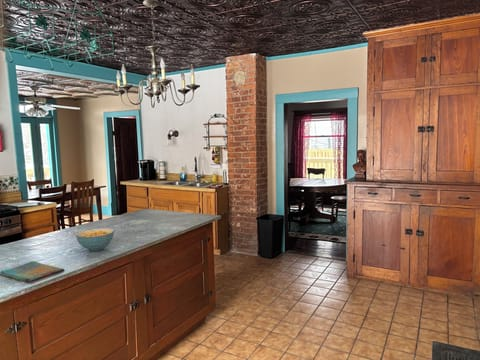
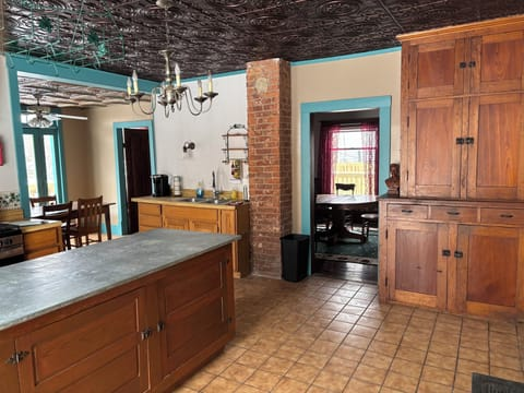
- dish towel [0,260,65,284]
- cereal bowl [75,228,115,252]
